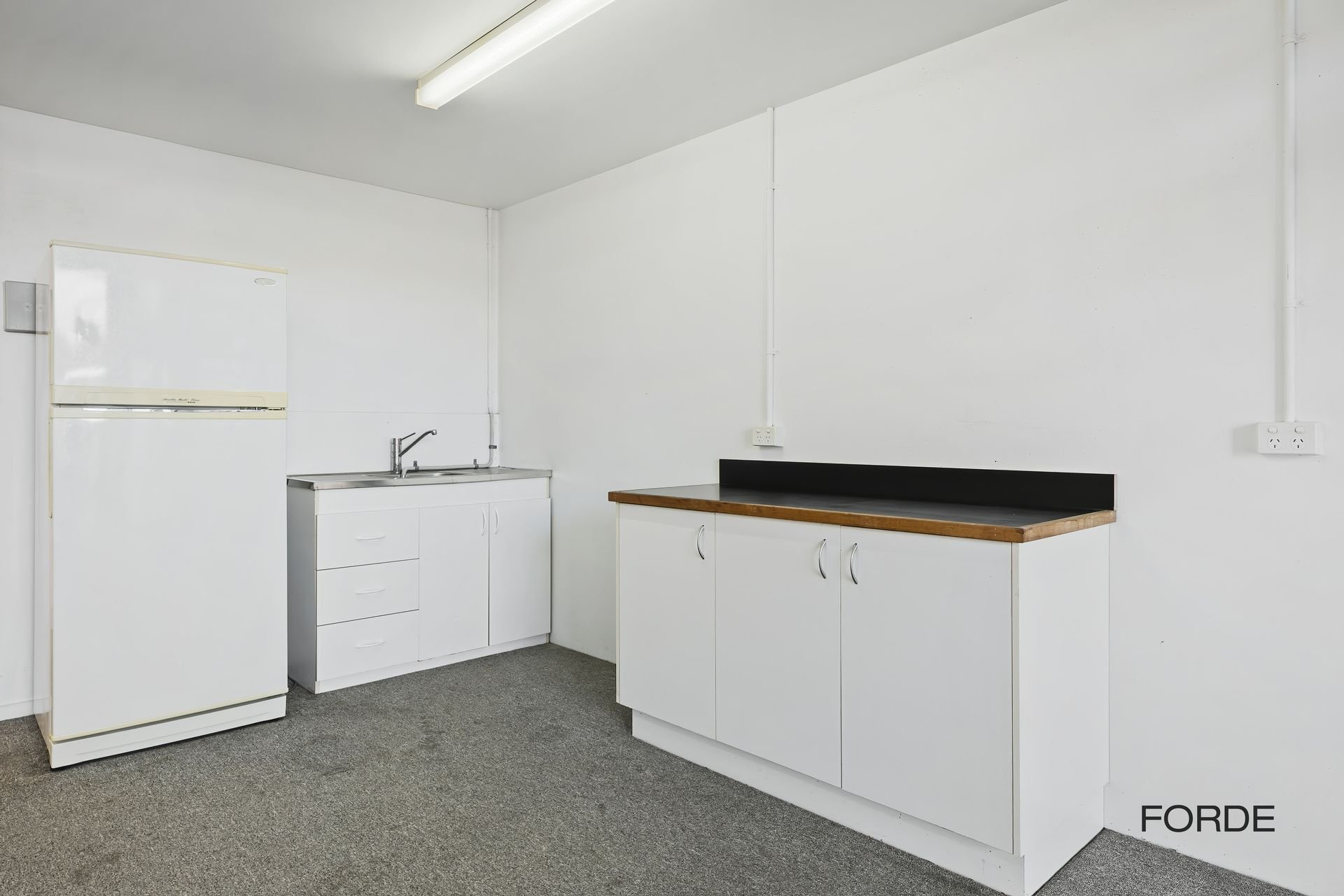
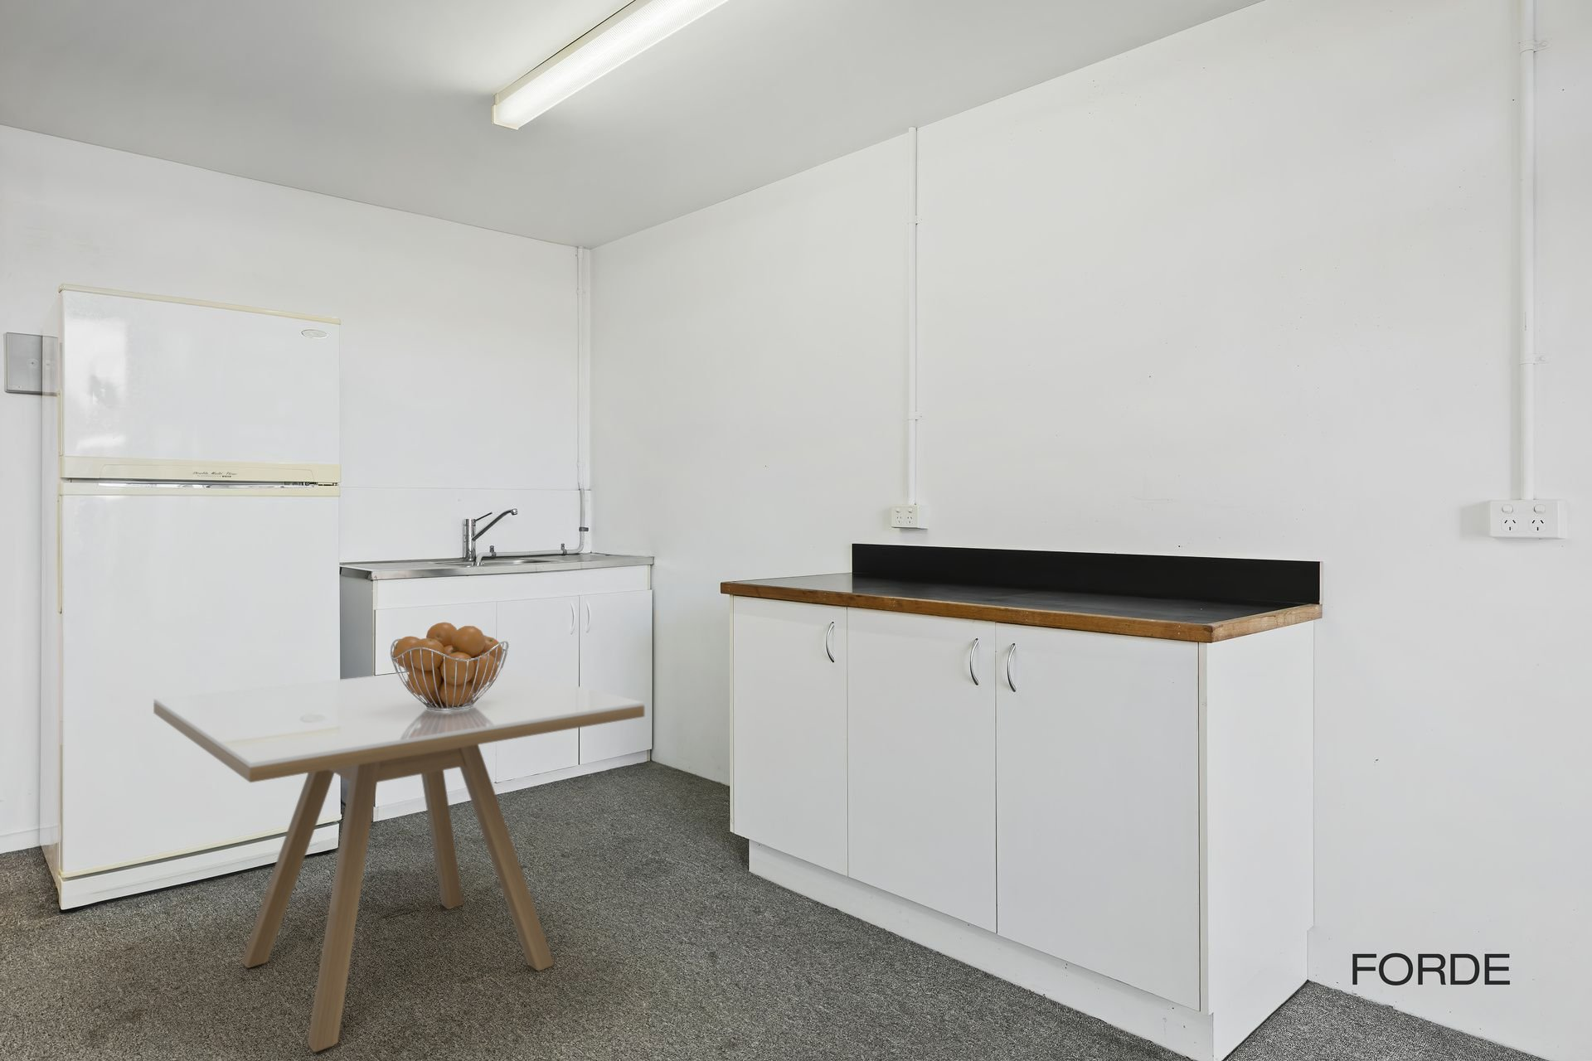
+ fruit basket [390,622,509,712]
+ dining table [153,667,646,1053]
